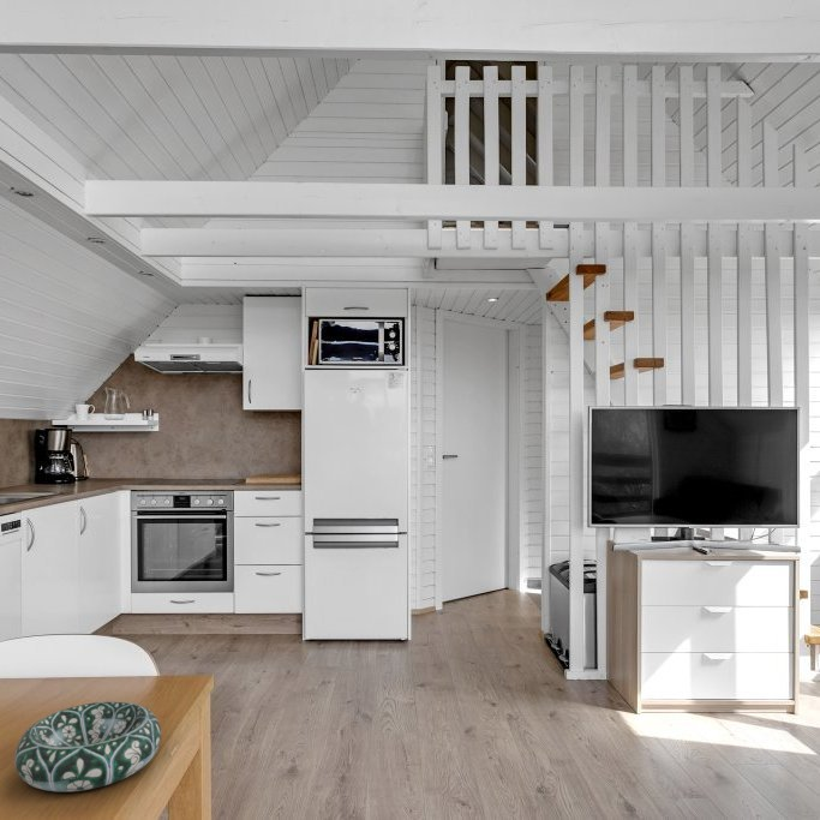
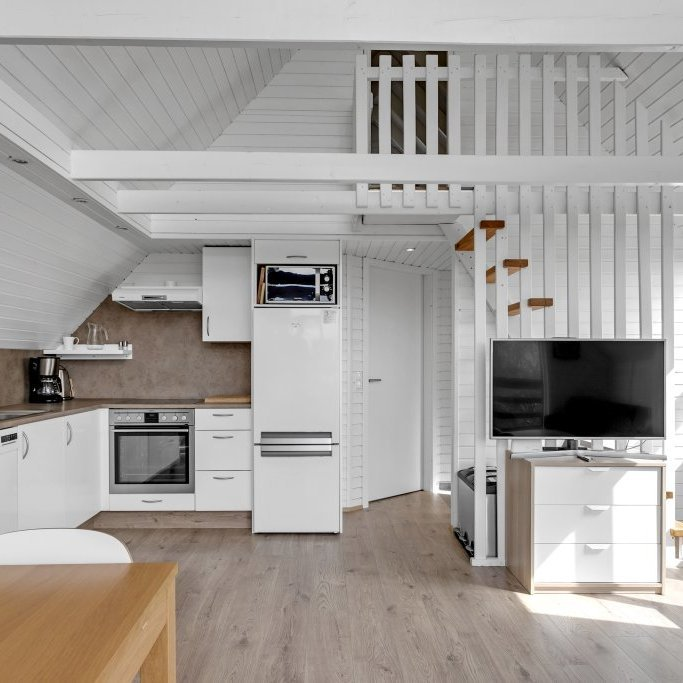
- decorative bowl [13,700,162,794]
